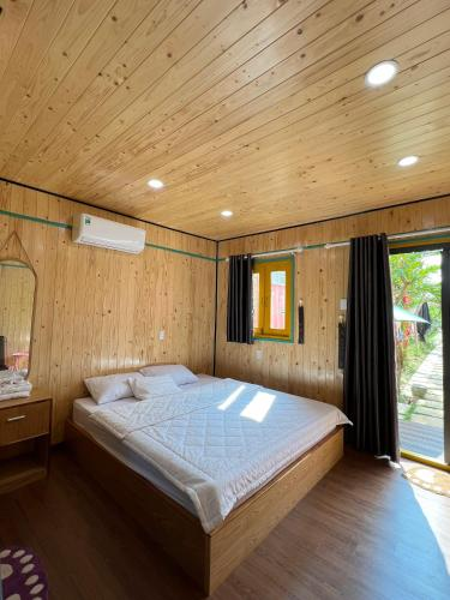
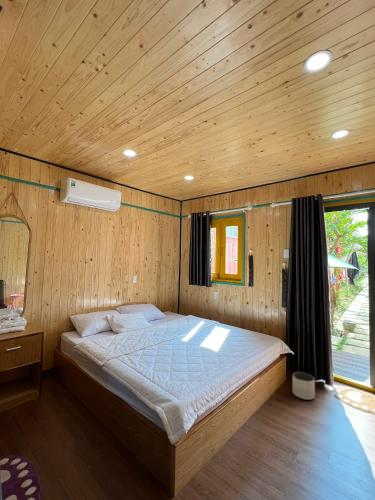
+ planter [292,371,316,401]
